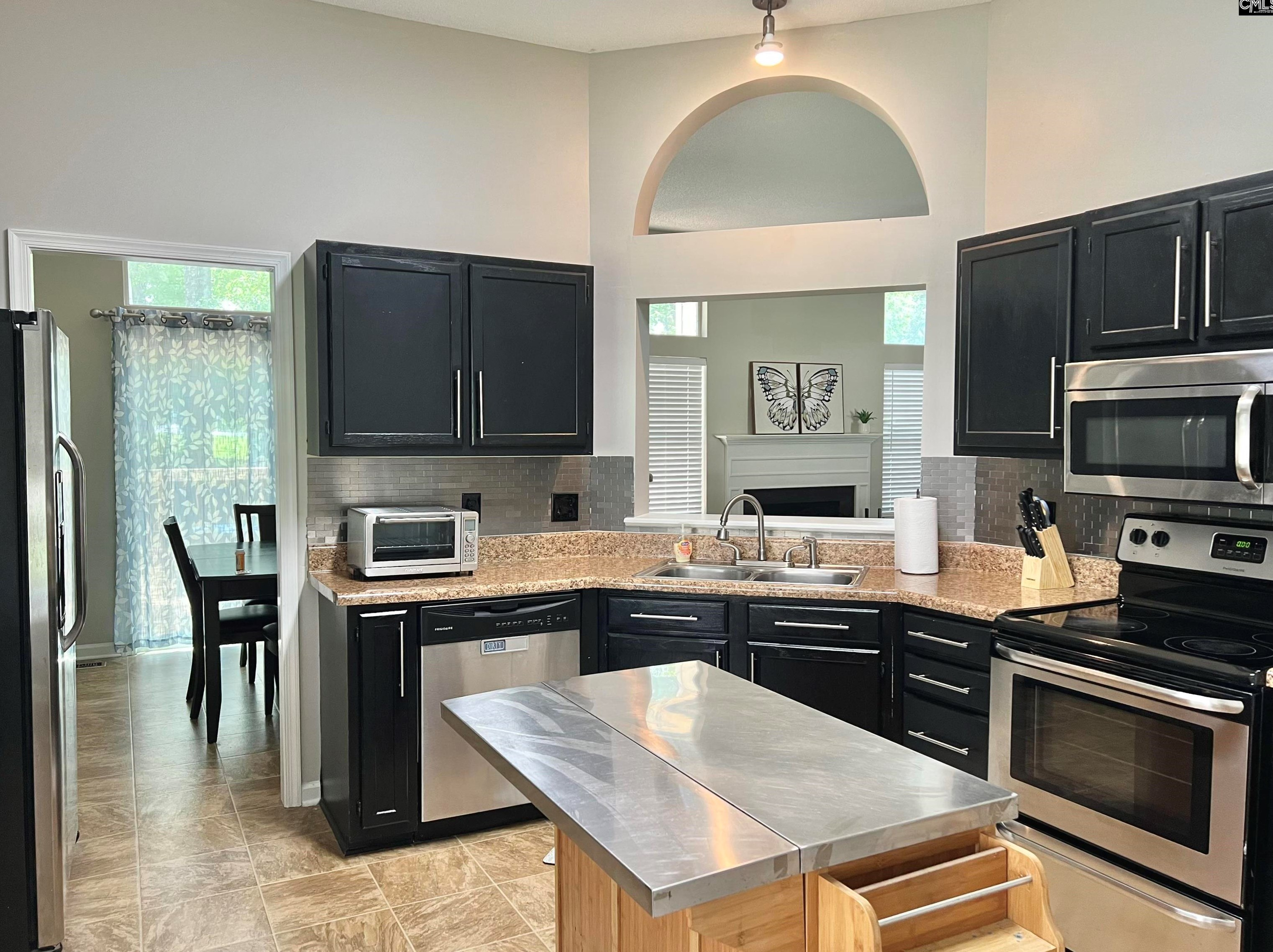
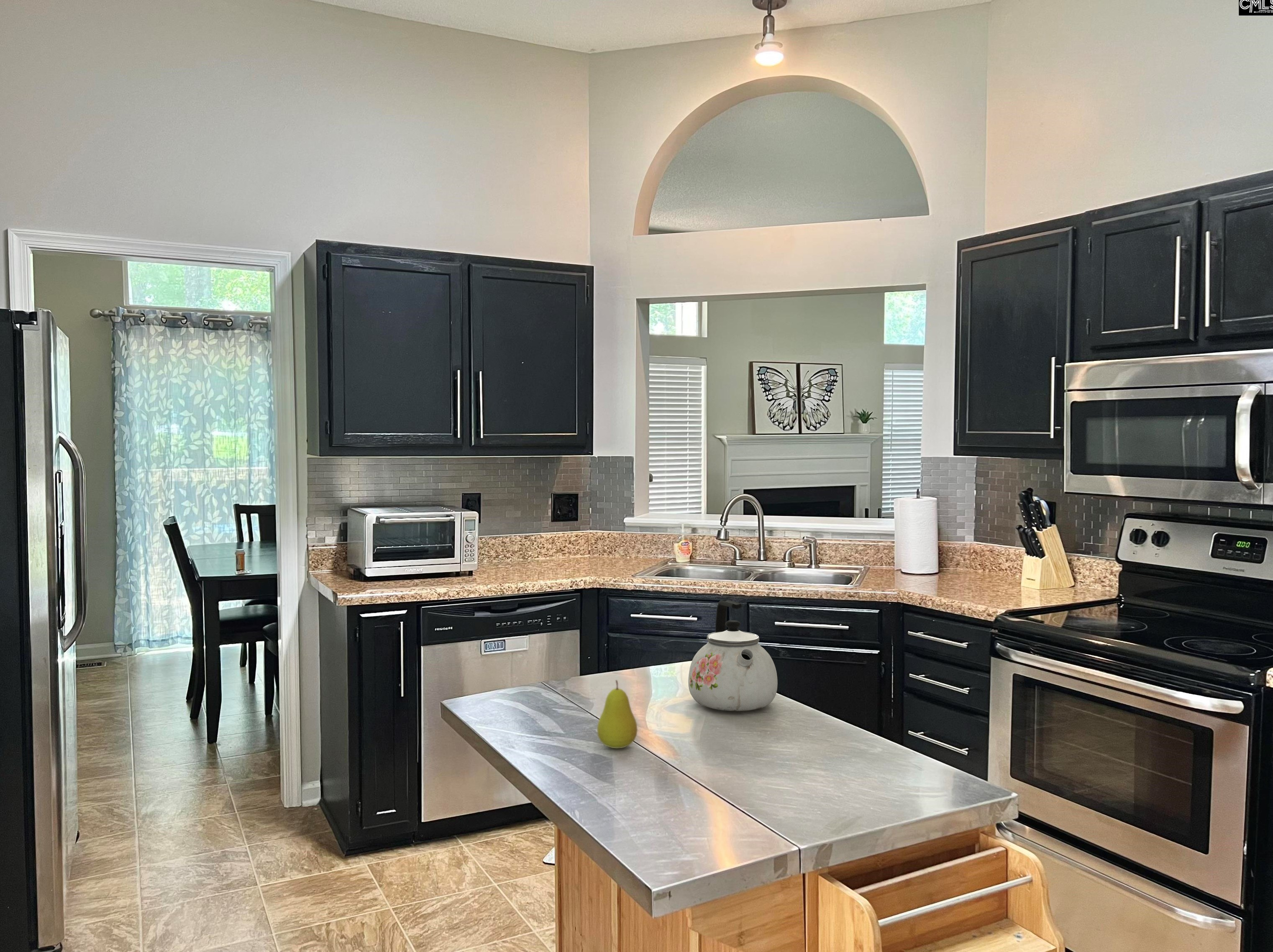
+ fruit [597,680,638,749]
+ kettle [688,600,778,711]
